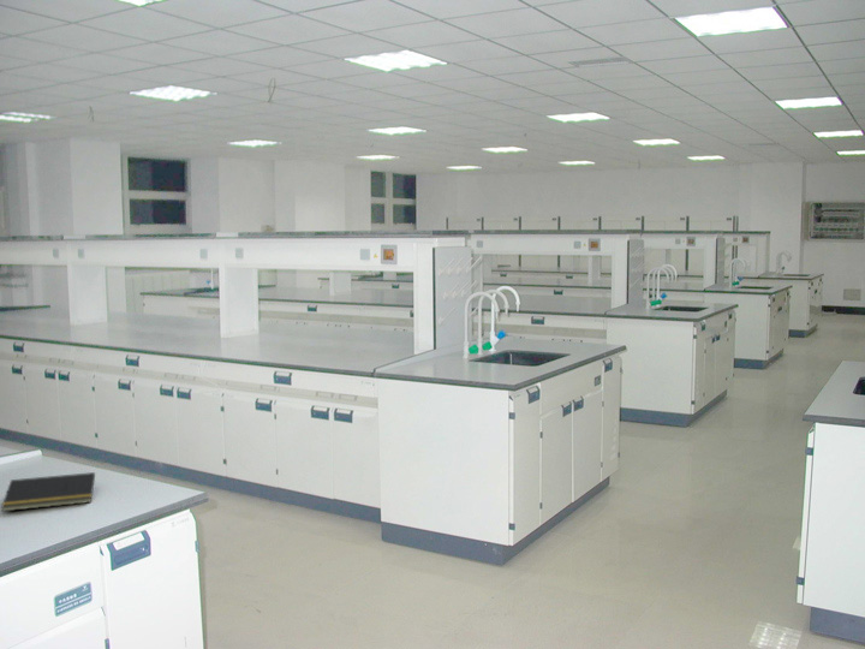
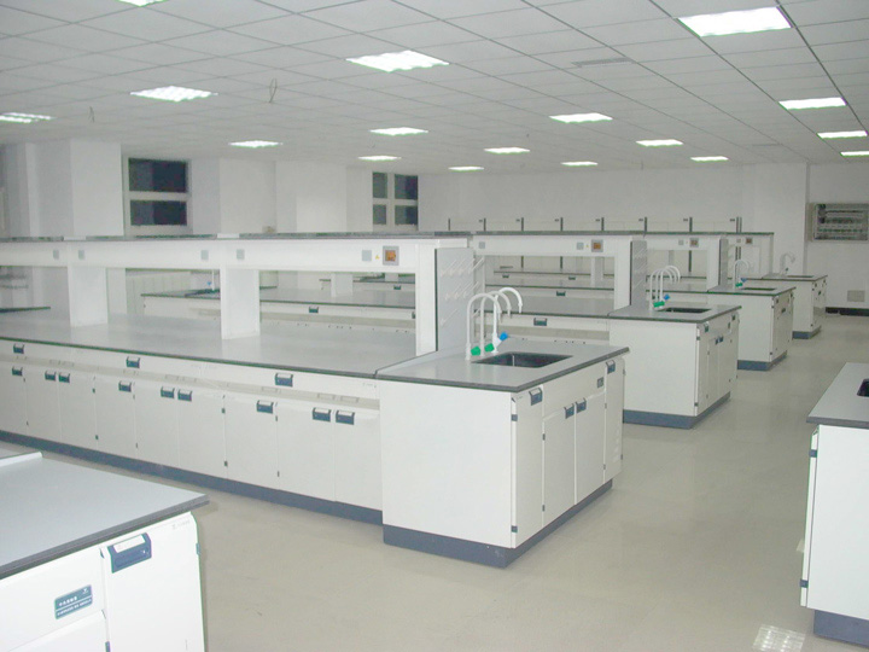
- notepad [0,471,96,513]
